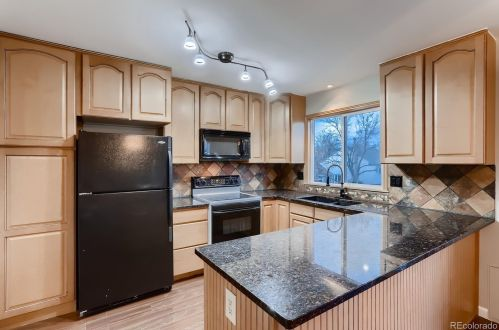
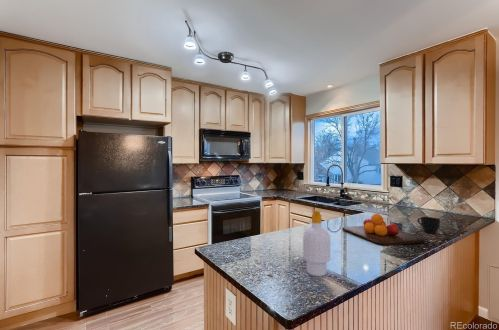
+ soap bottle [302,209,331,277]
+ chopping board [341,213,427,247]
+ cup [417,216,441,235]
